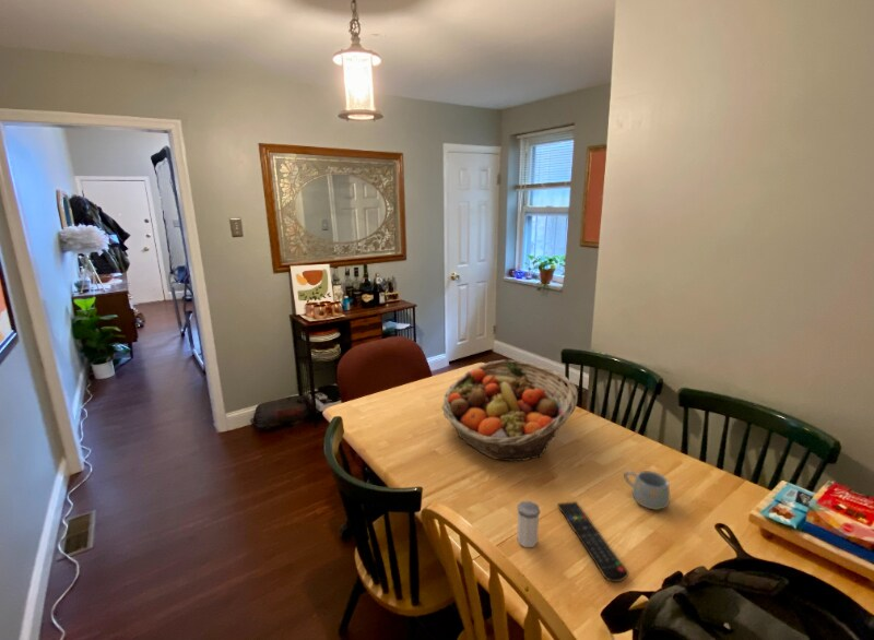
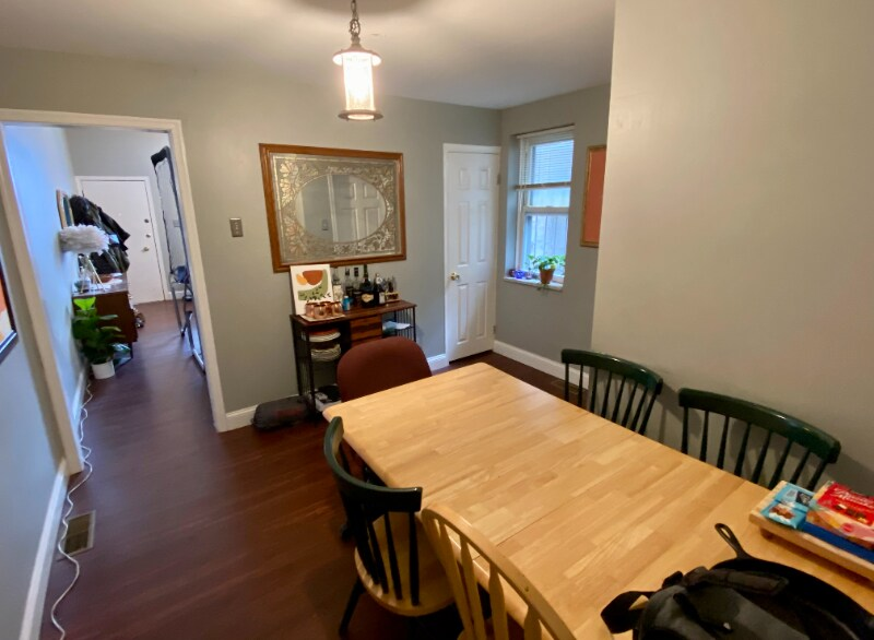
- salt shaker [516,500,541,548]
- mug [623,470,671,511]
- remote control [556,500,629,583]
- fruit basket [441,358,579,462]
